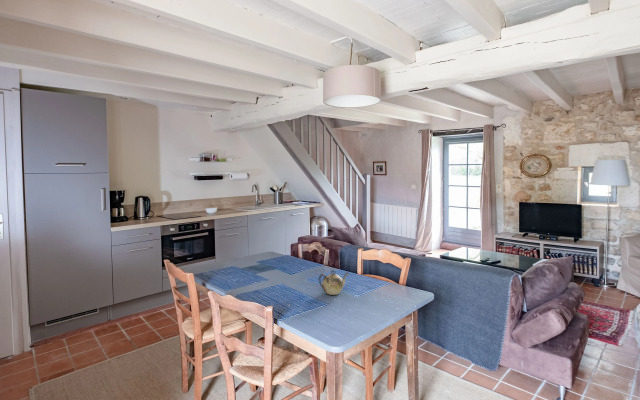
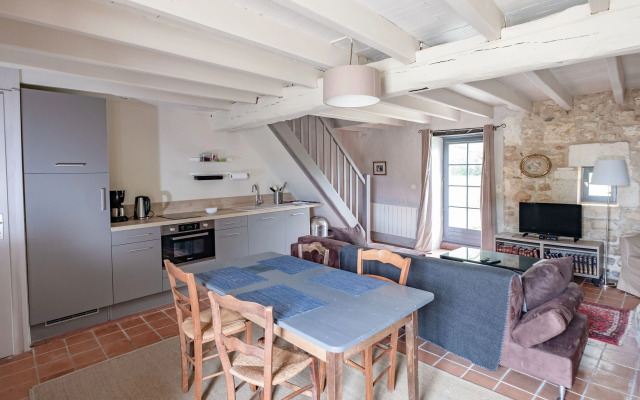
- teapot [318,269,350,296]
